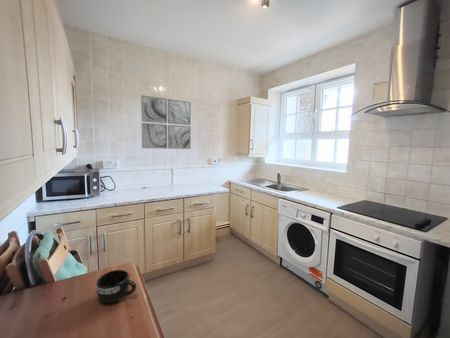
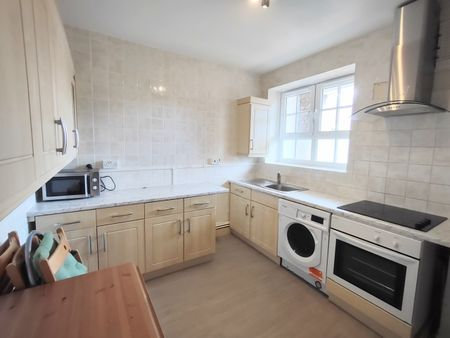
- mug [96,269,137,304]
- wall art [140,94,192,150]
